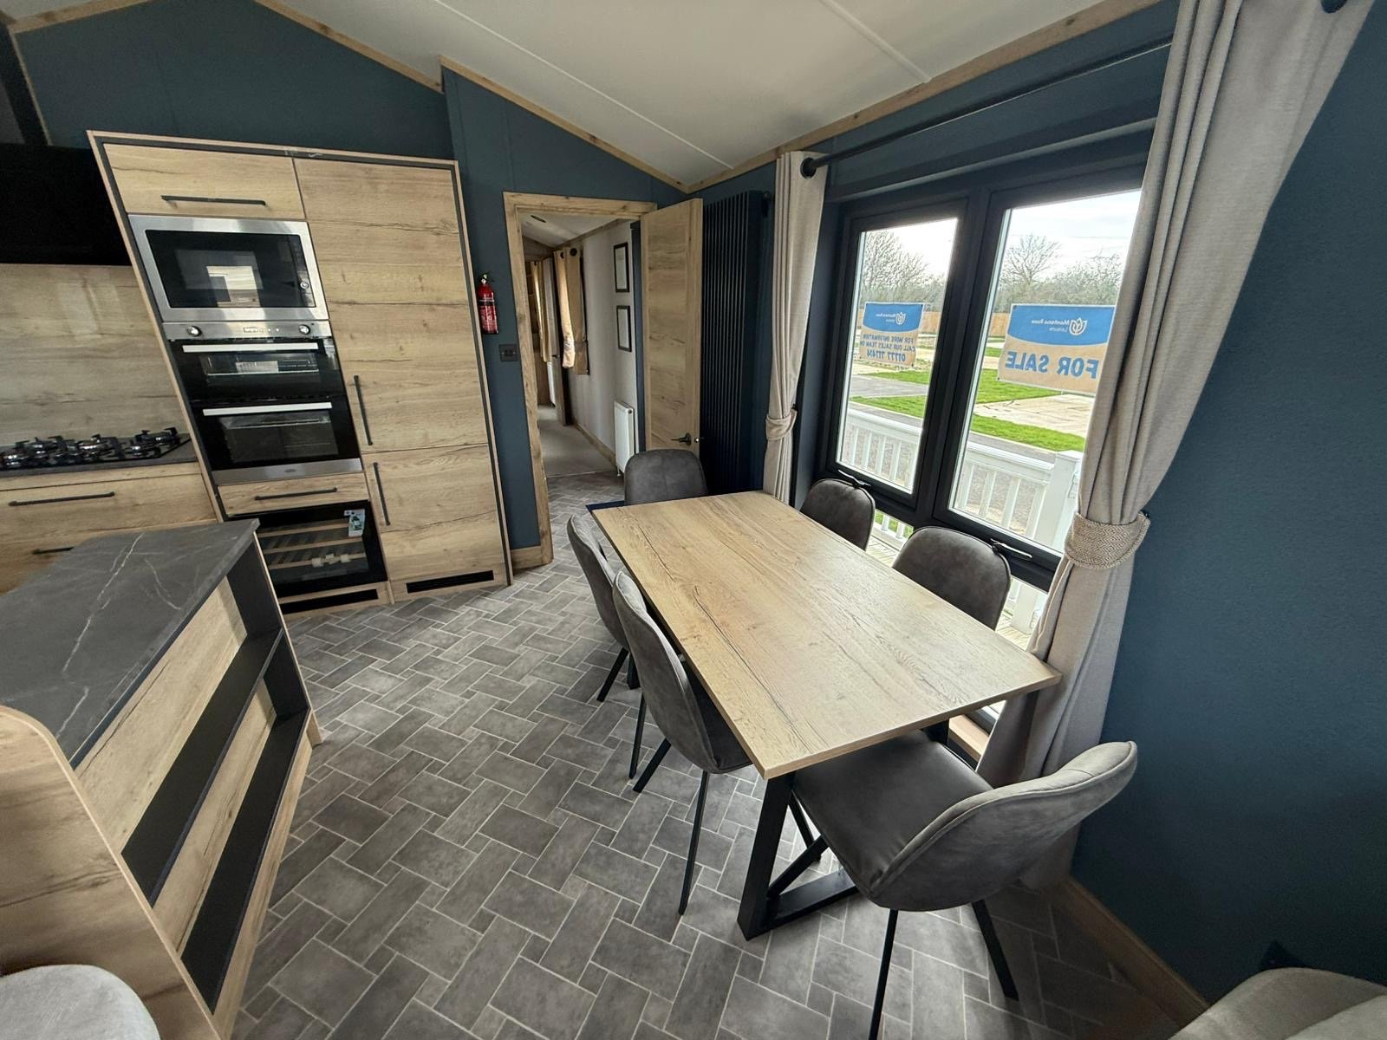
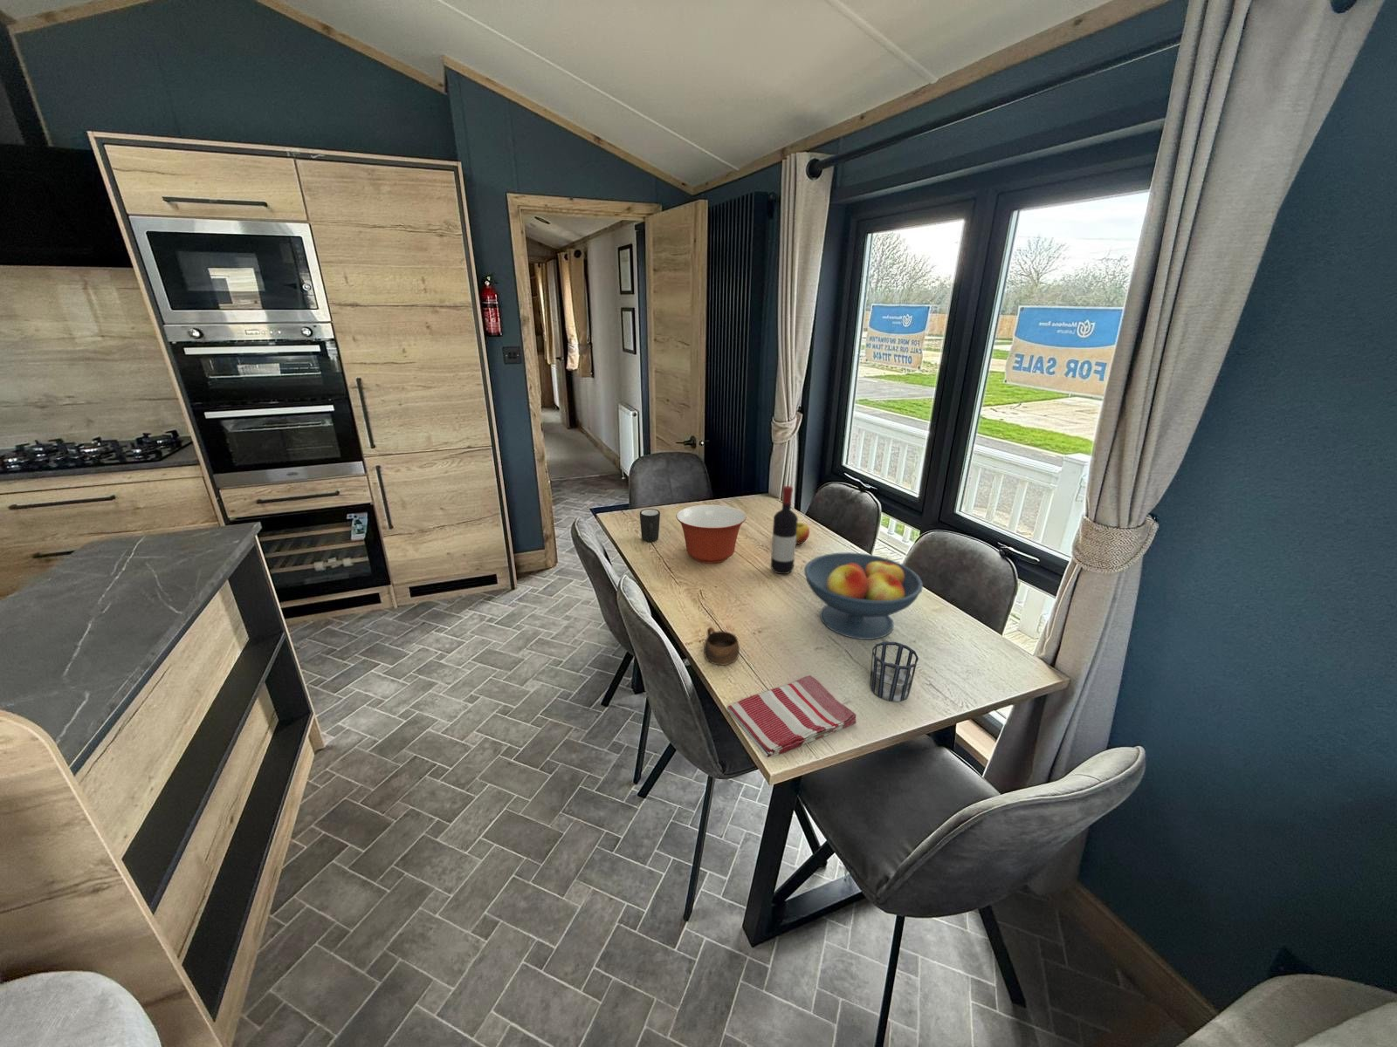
+ fruit bowl [803,551,924,640]
+ mixing bowl [675,505,747,564]
+ wine bottle [770,485,799,575]
+ cup [703,627,740,665]
+ mug [639,508,661,542]
+ cup [869,640,920,703]
+ apple [795,521,811,544]
+ dish towel [726,674,857,758]
